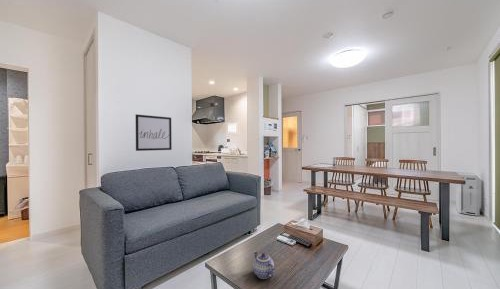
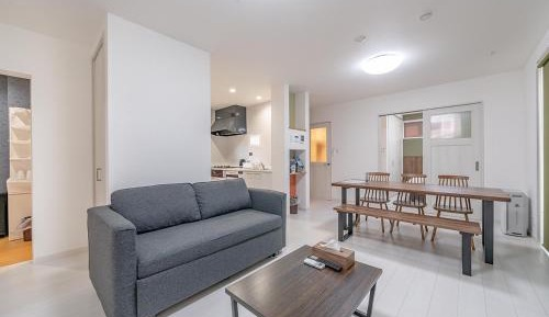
- teapot [252,250,276,280]
- wall art [135,113,173,152]
